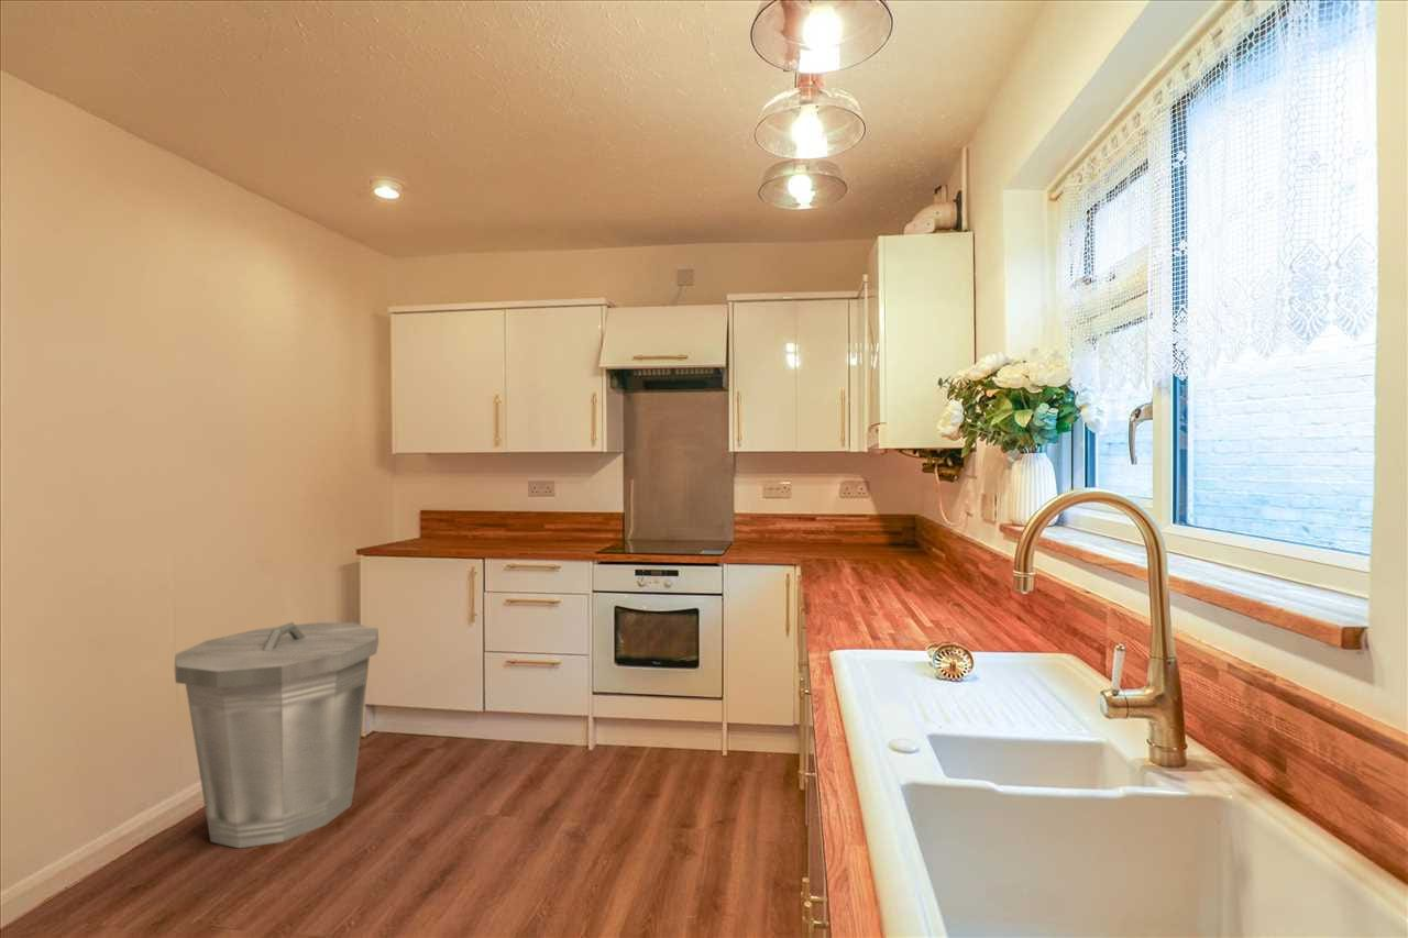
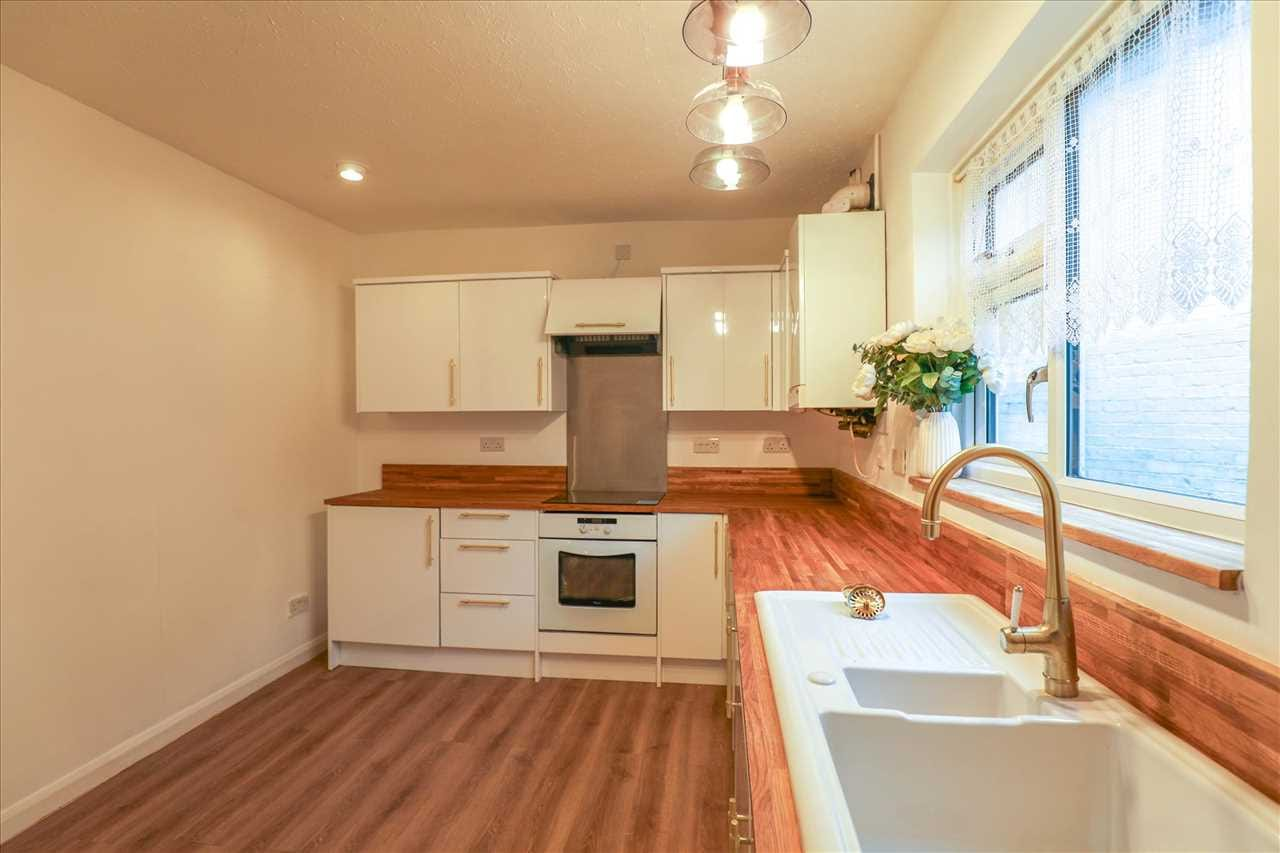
- trash can [174,621,380,849]
